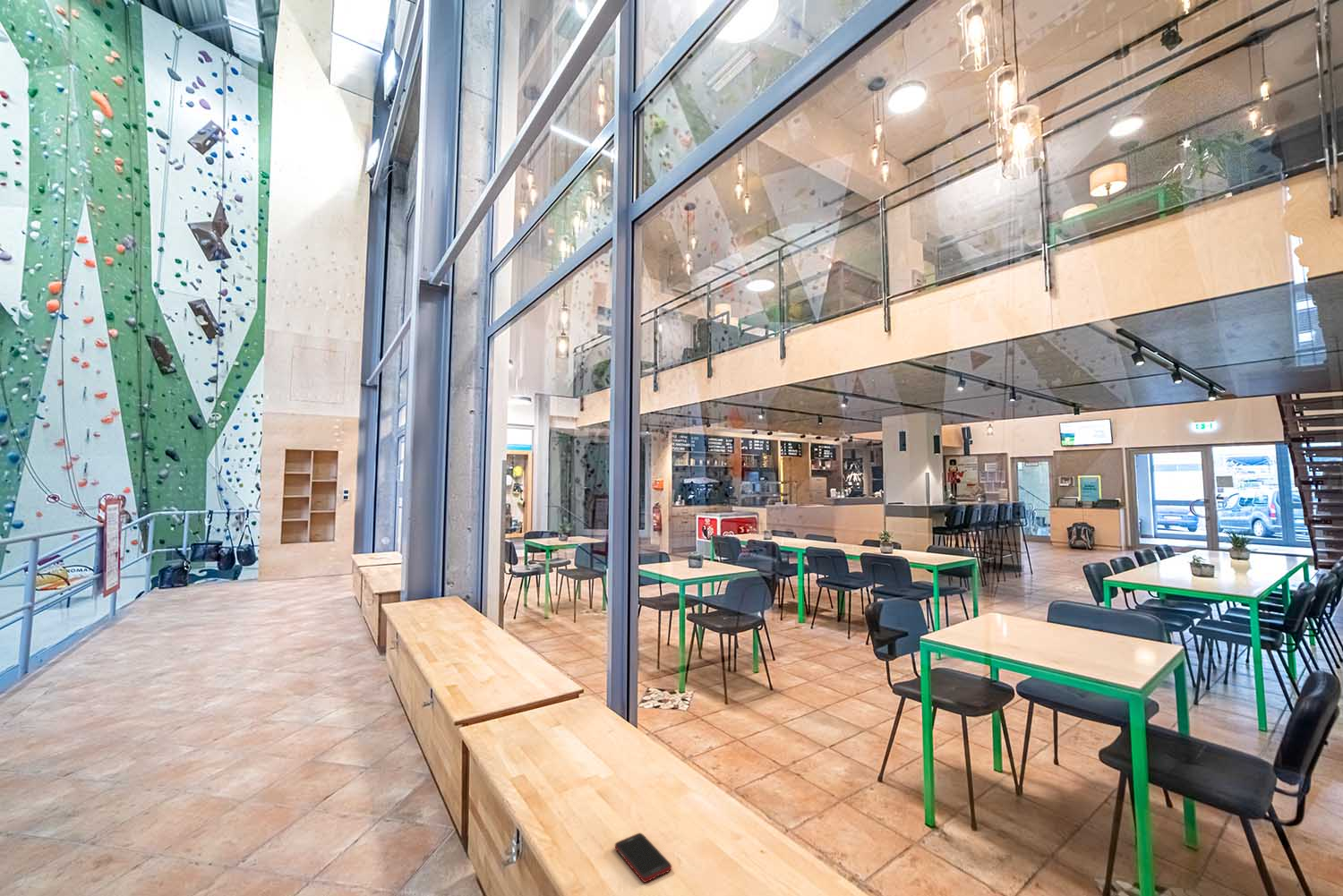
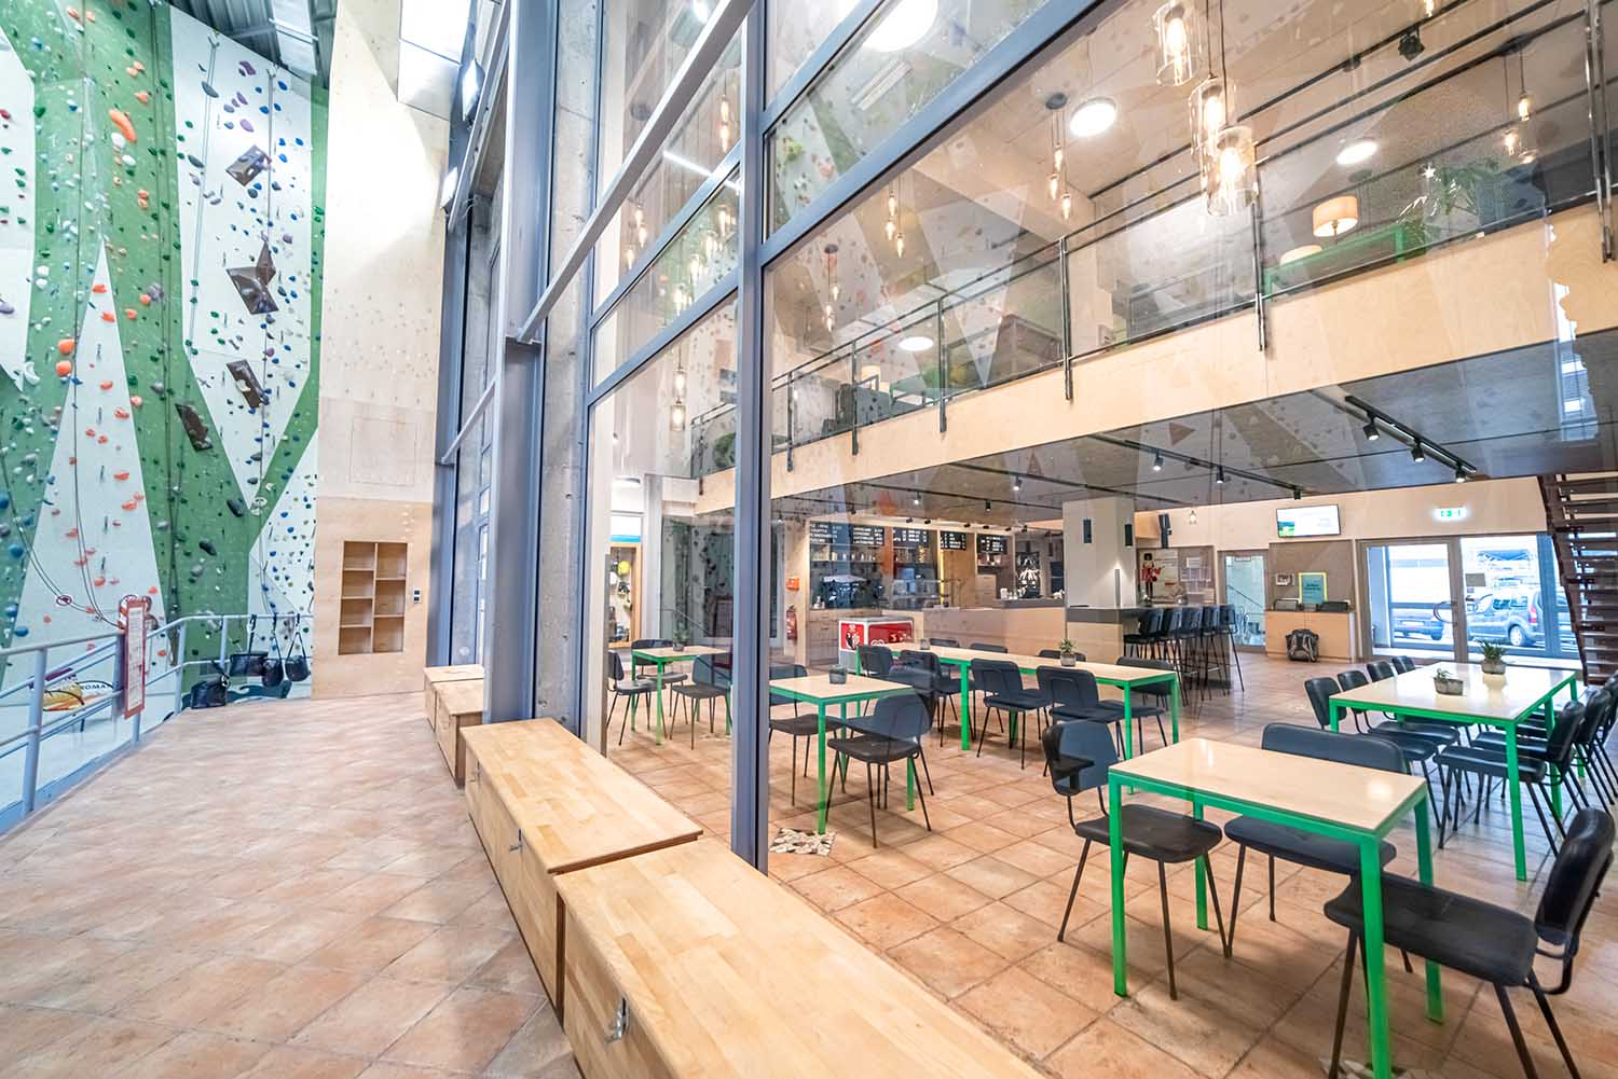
- cell phone [614,832,672,883]
